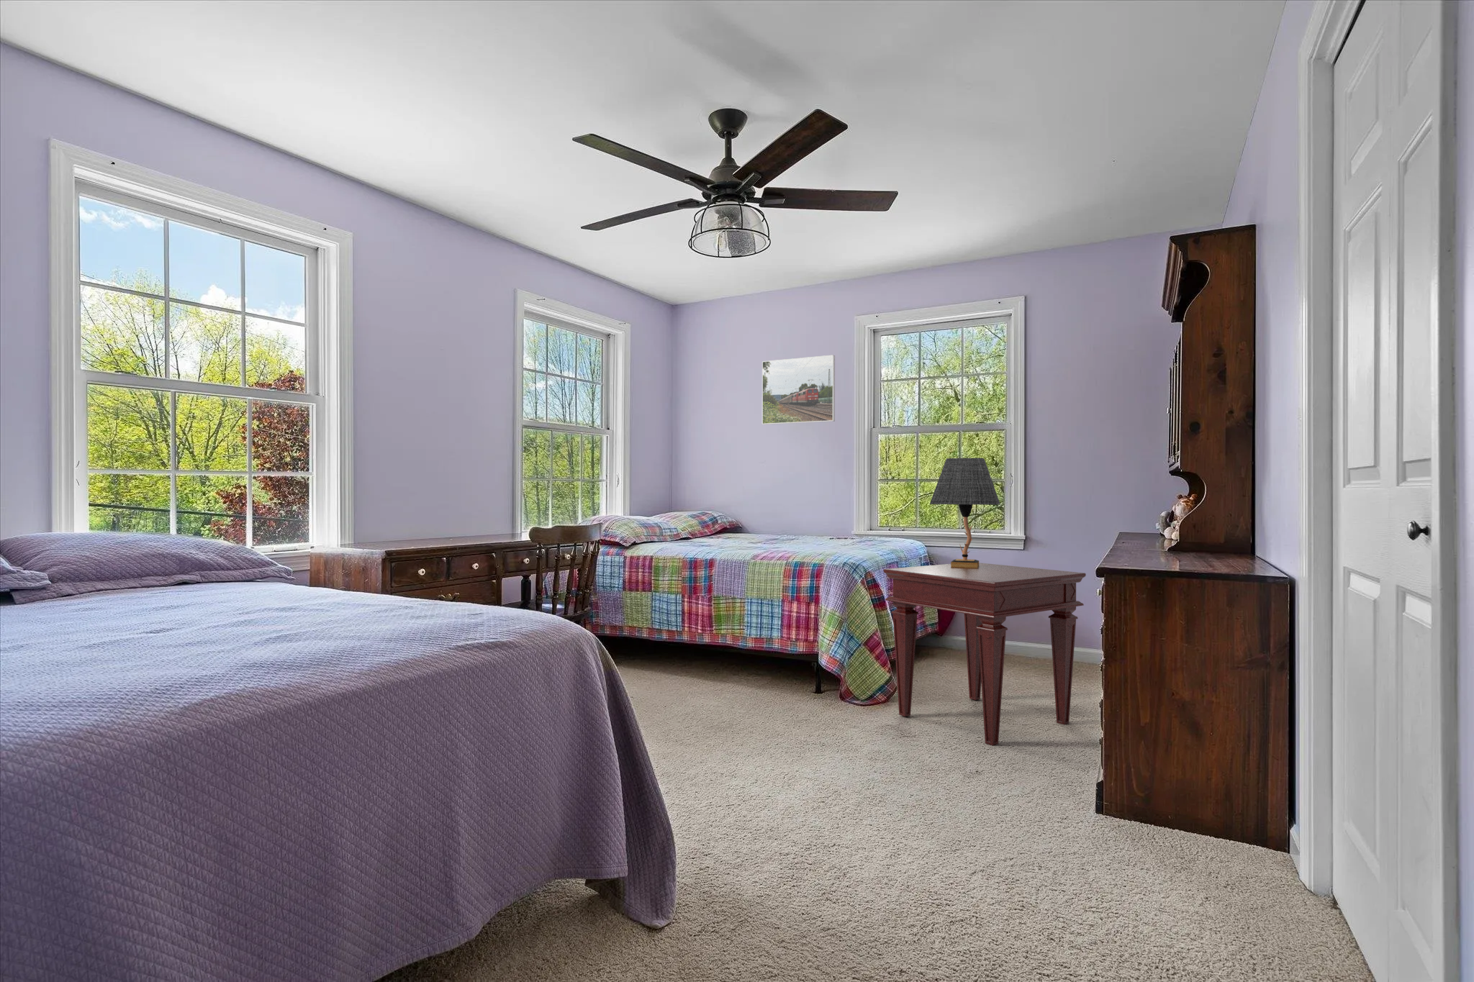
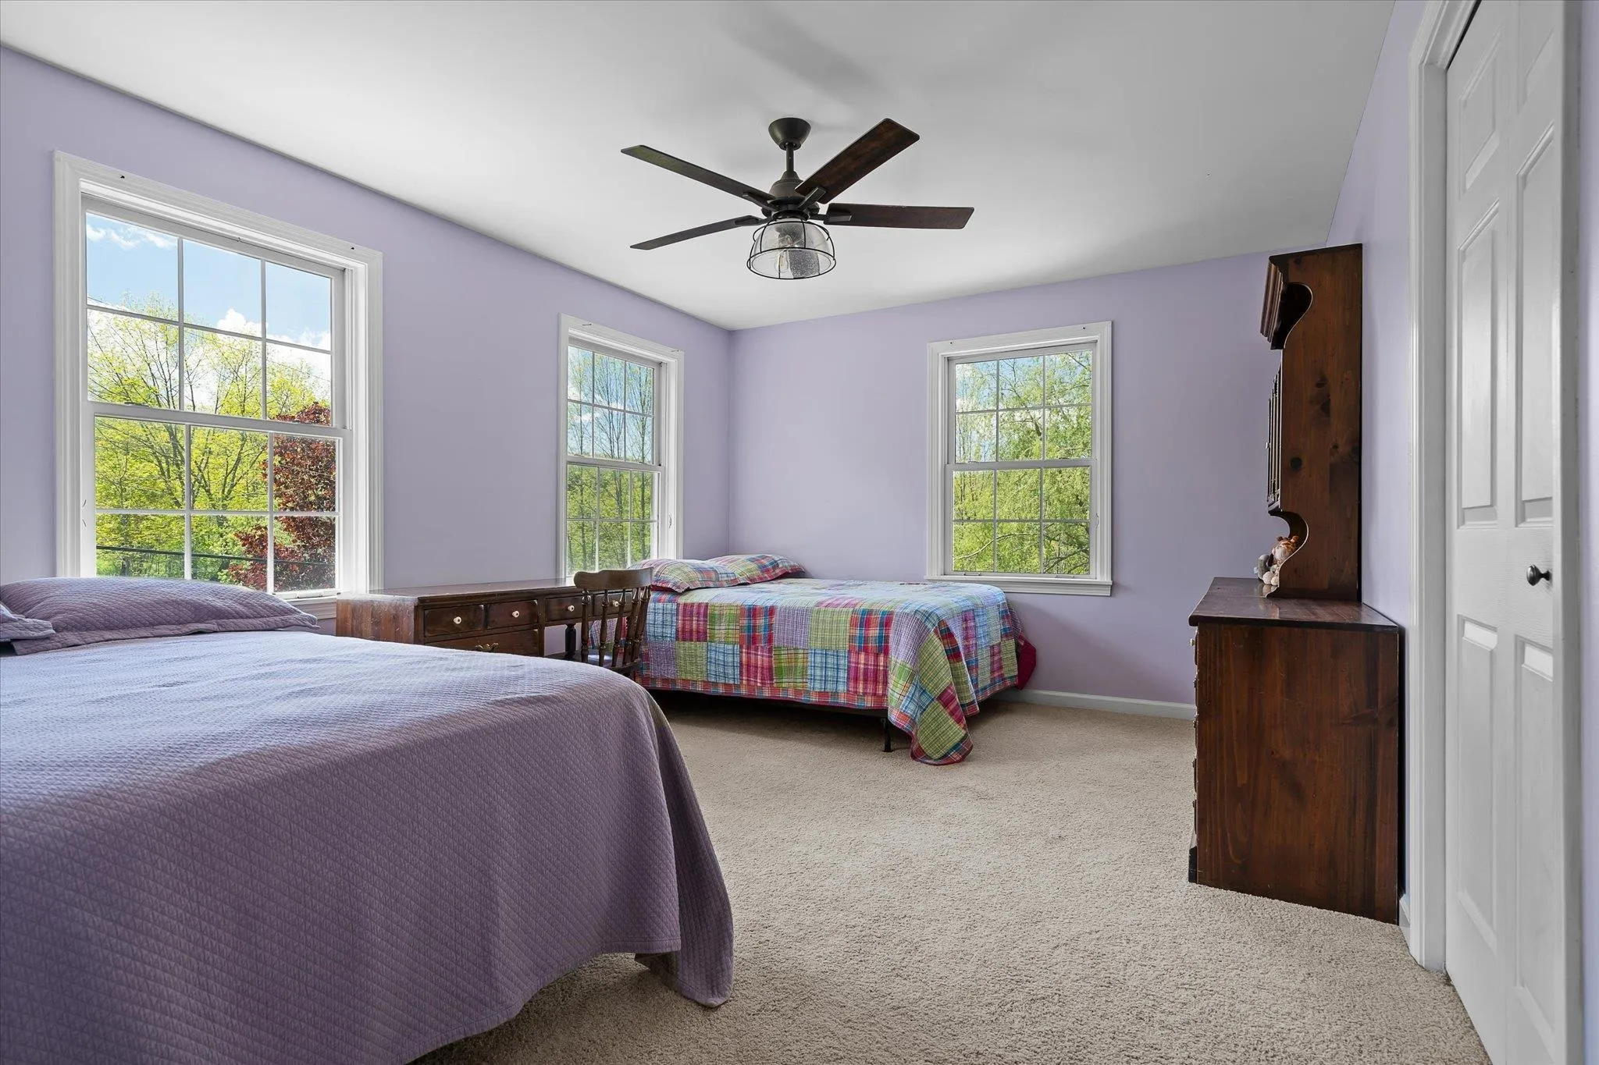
- table lamp [929,457,1001,568]
- side table [883,562,1087,746]
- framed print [762,355,835,425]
